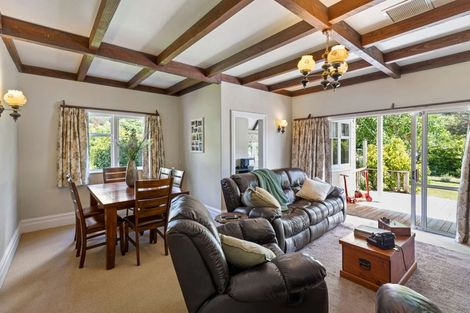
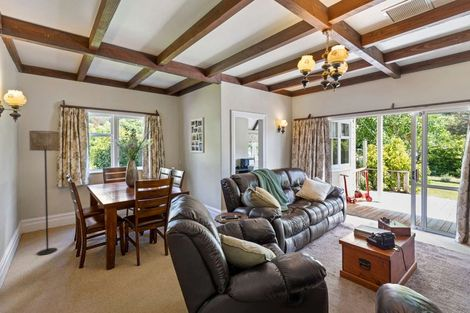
+ floor lamp [28,130,61,256]
